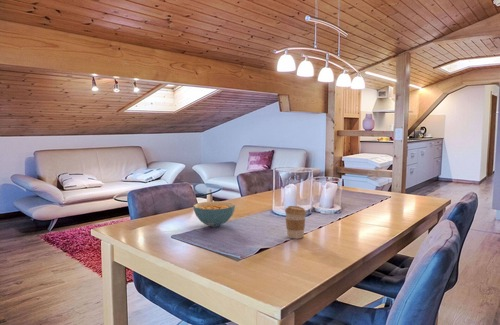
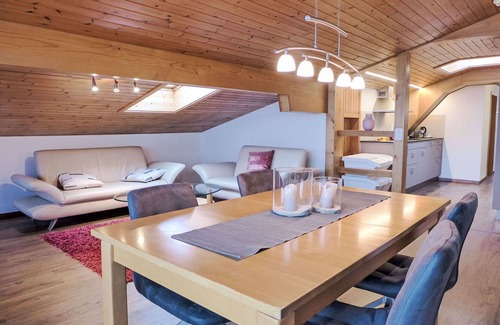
- coffee cup [284,205,308,240]
- cereal bowl [192,200,236,228]
